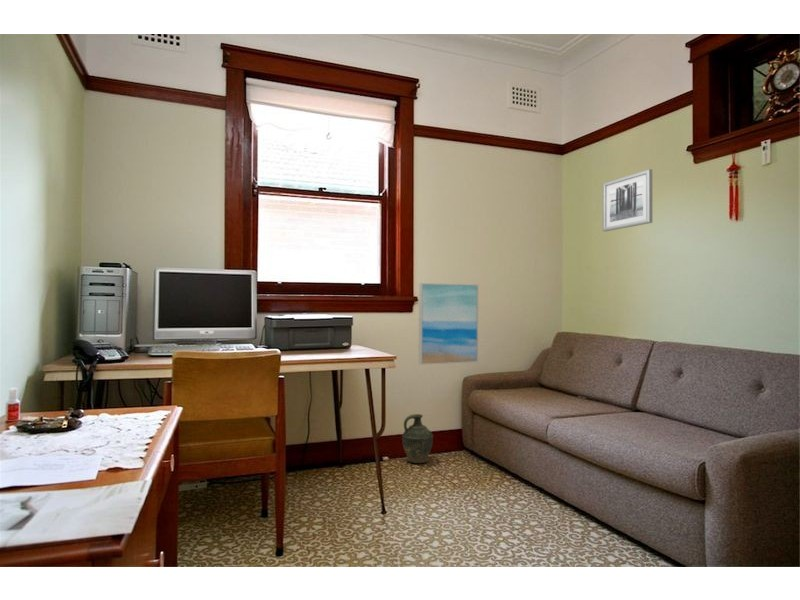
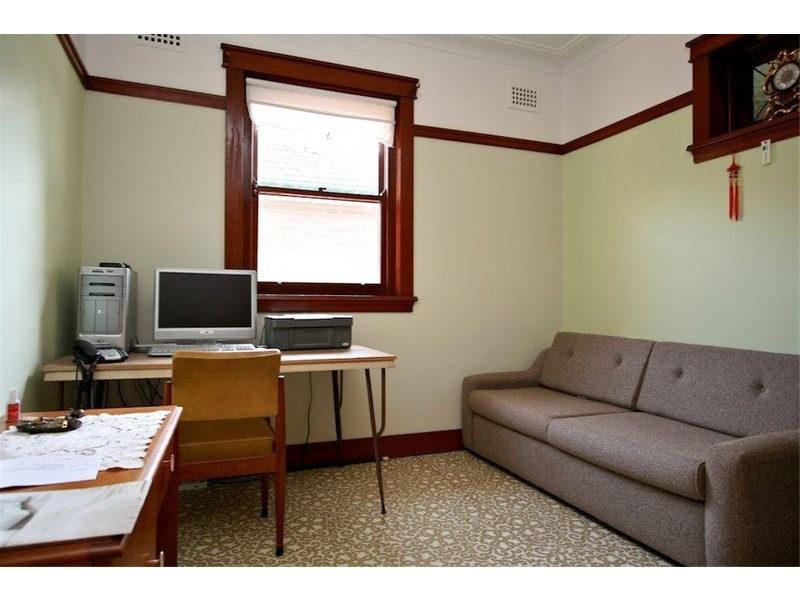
- wall art [418,282,479,366]
- wall art [602,168,653,232]
- ceramic jug [401,413,434,464]
